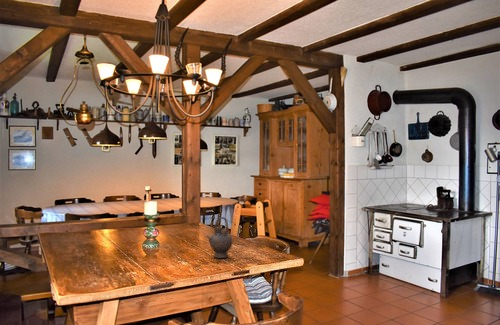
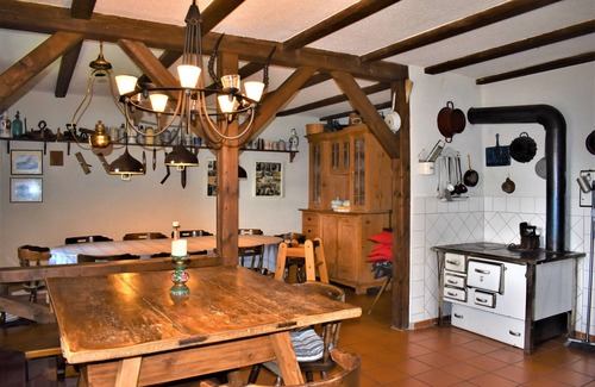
- teapot [205,216,234,259]
